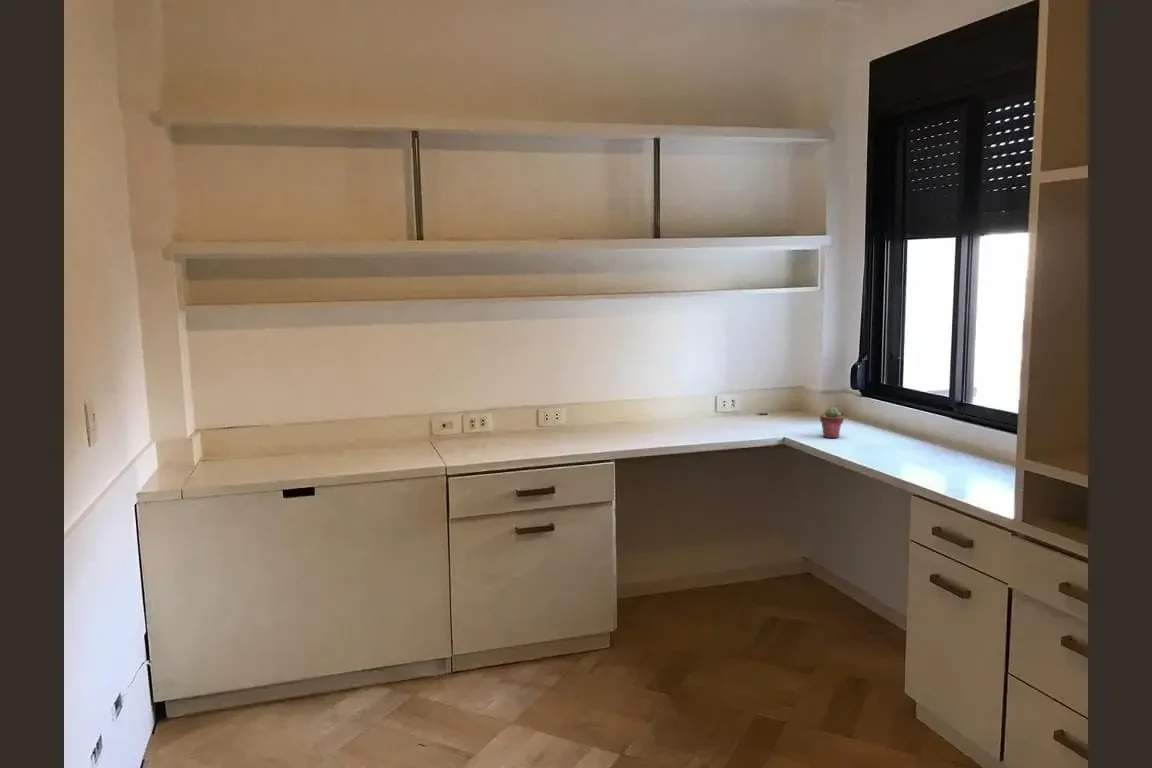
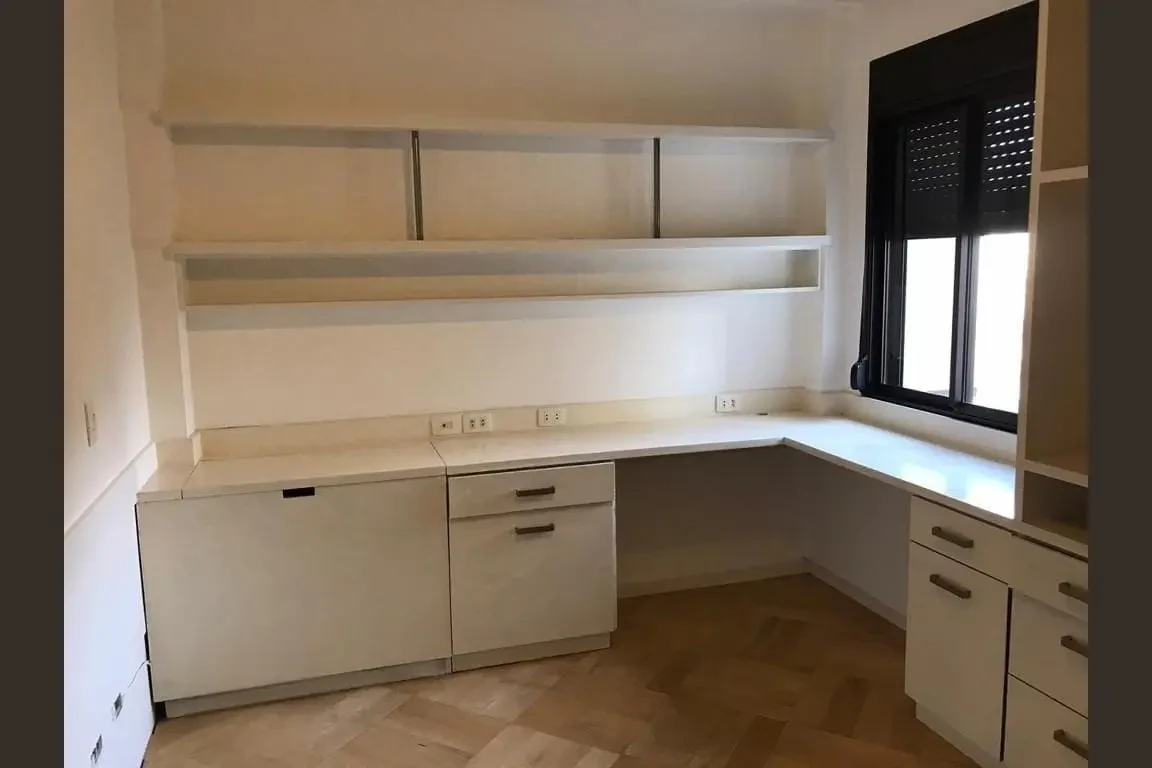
- potted succulent [819,406,845,439]
